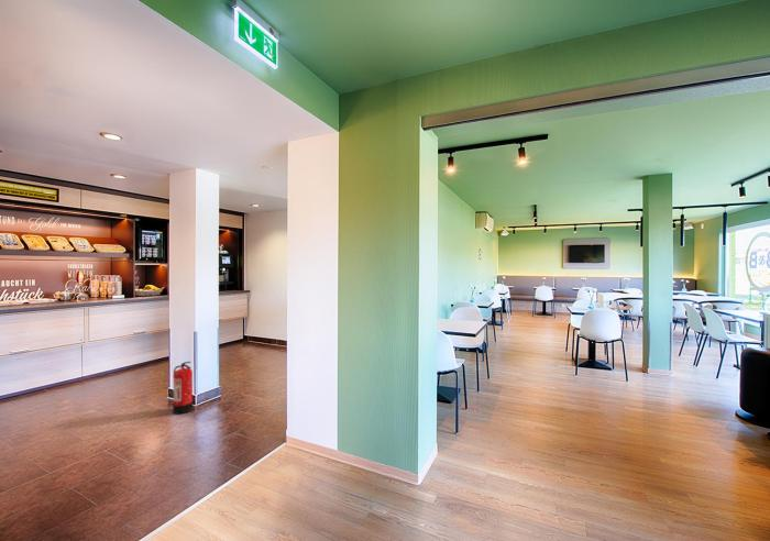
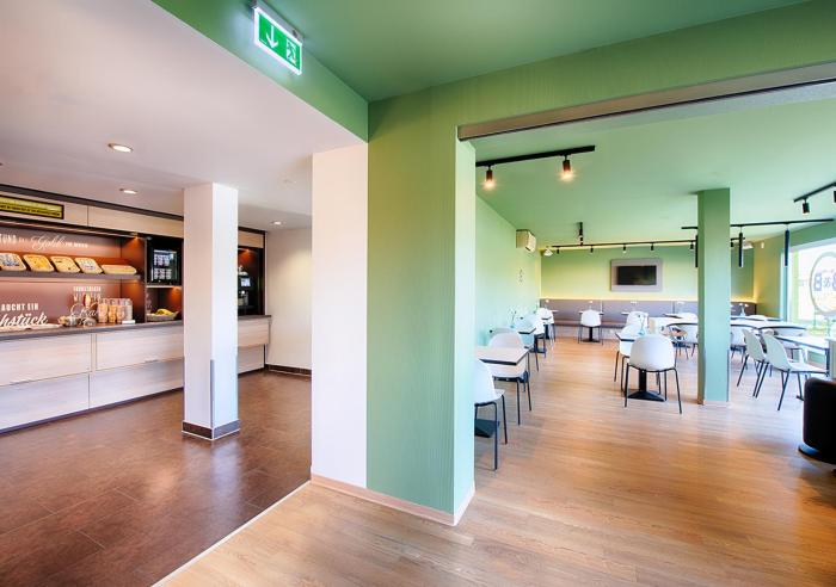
- fire extinguisher [172,361,194,416]
